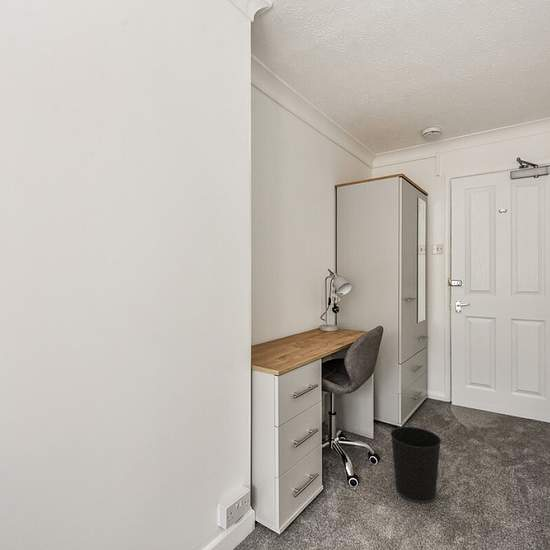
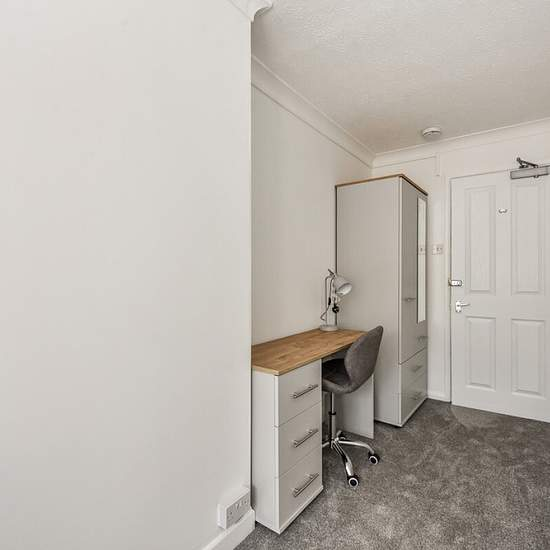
- wastebasket [389,426,442,504]
